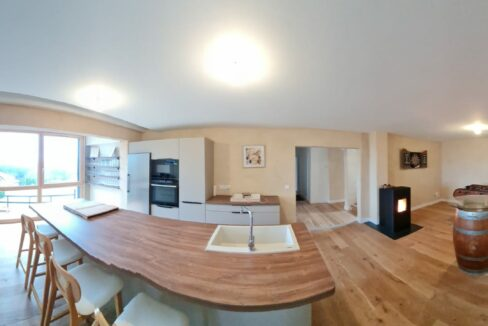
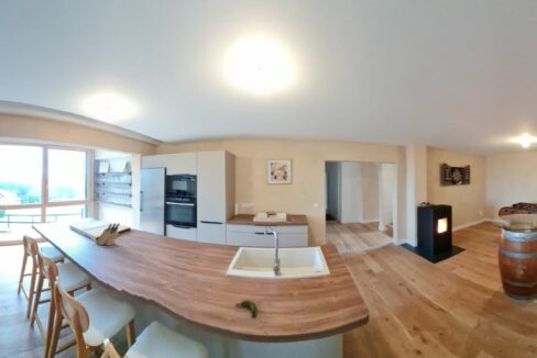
+ knife block [95,222,121,247]
+ banana [234,299,259,318]
